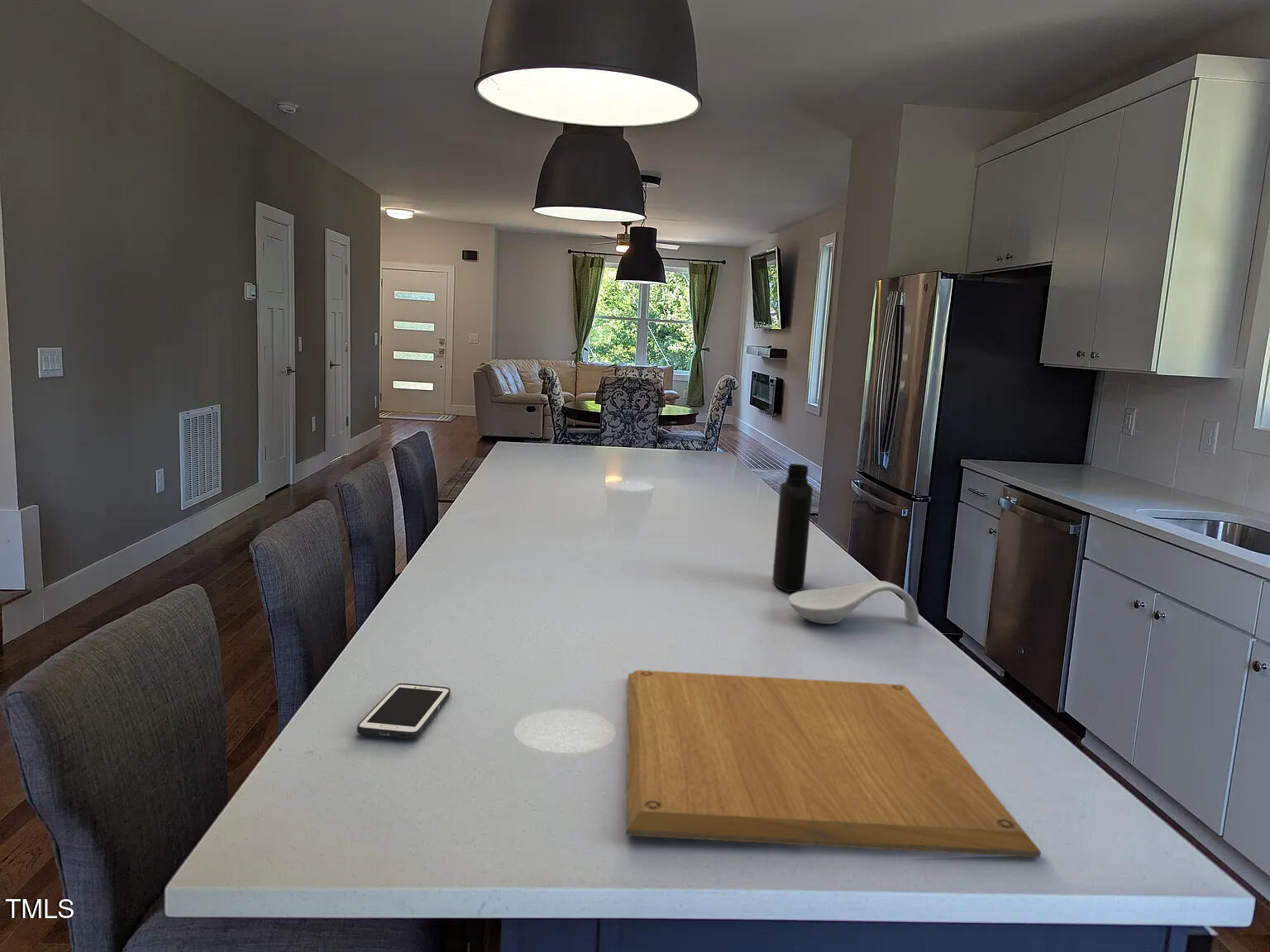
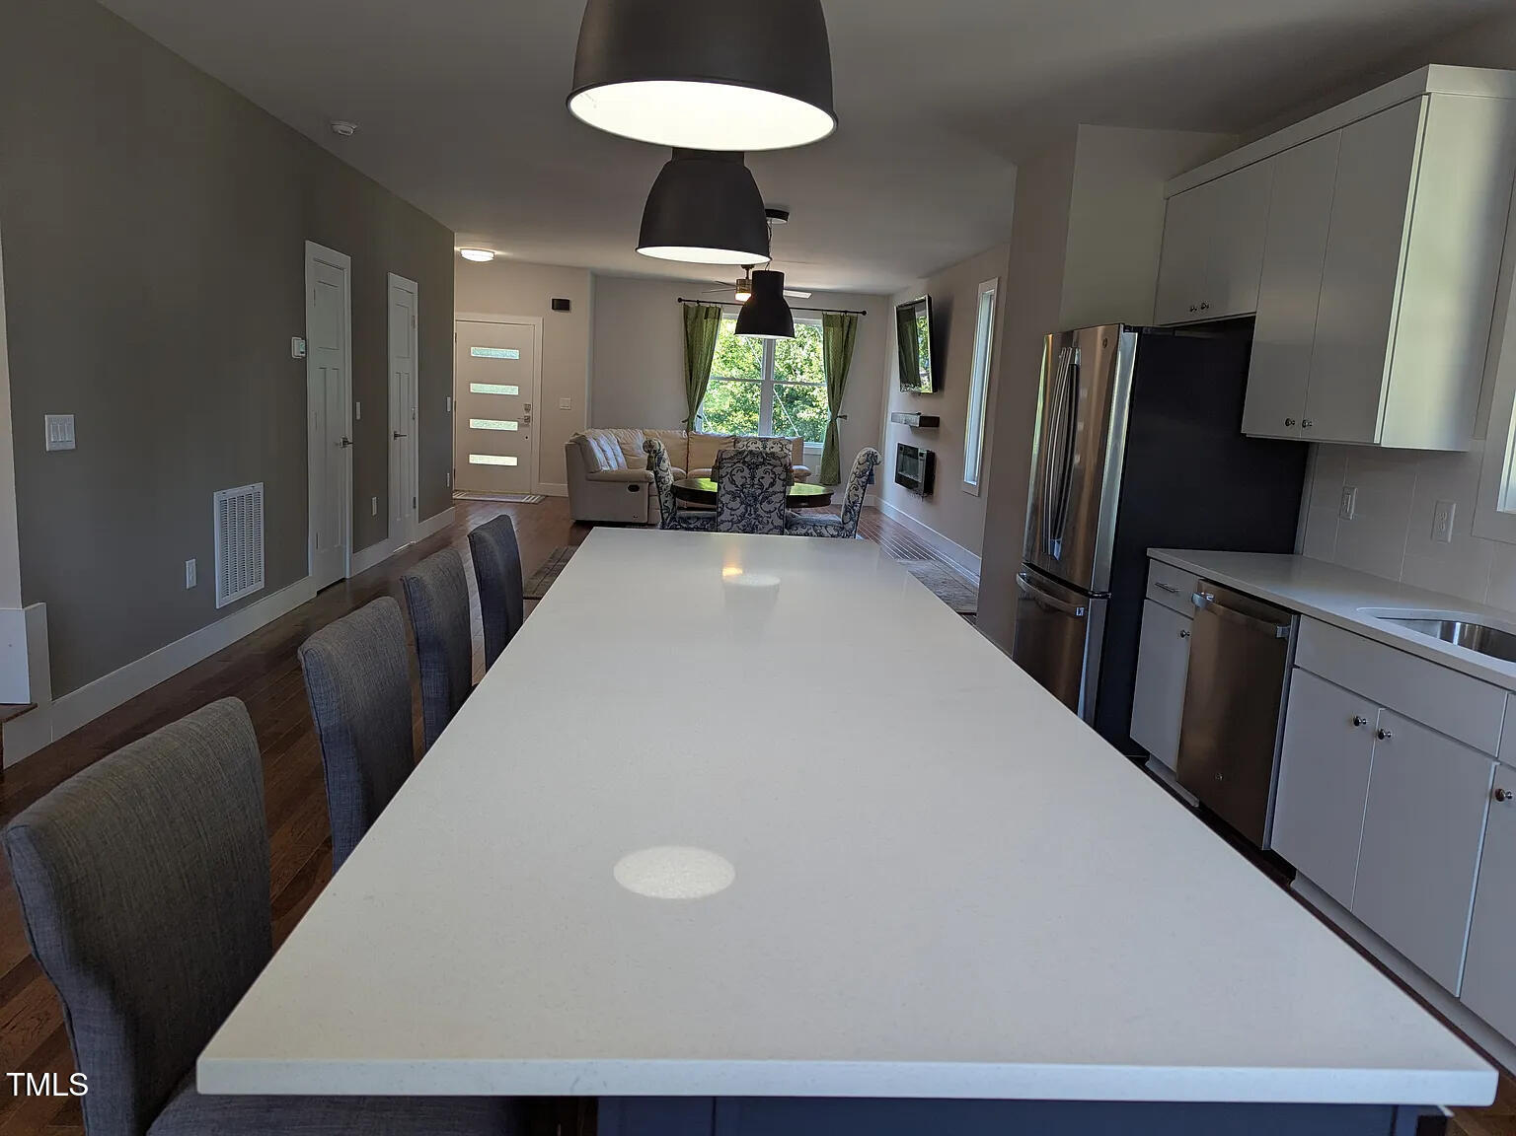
- cell phone [356,683,451,740]
- spoon rest [788,580,919,625]
- bottle [771,463,814,593]
- chopping board [626,669,1042,859]
